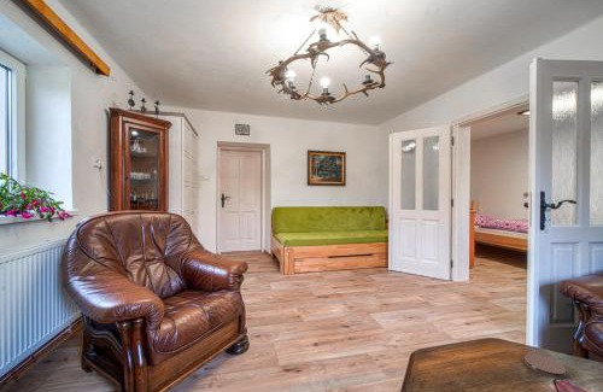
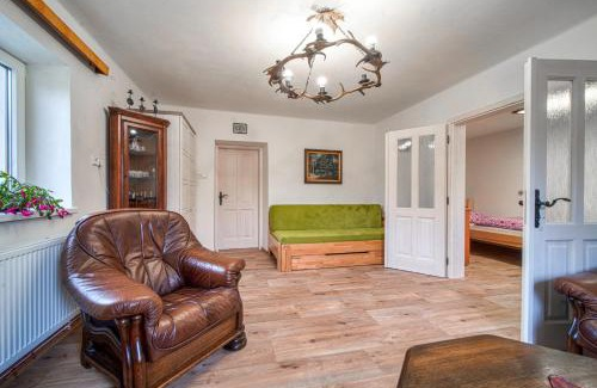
- coaster [523,352,567,379]
